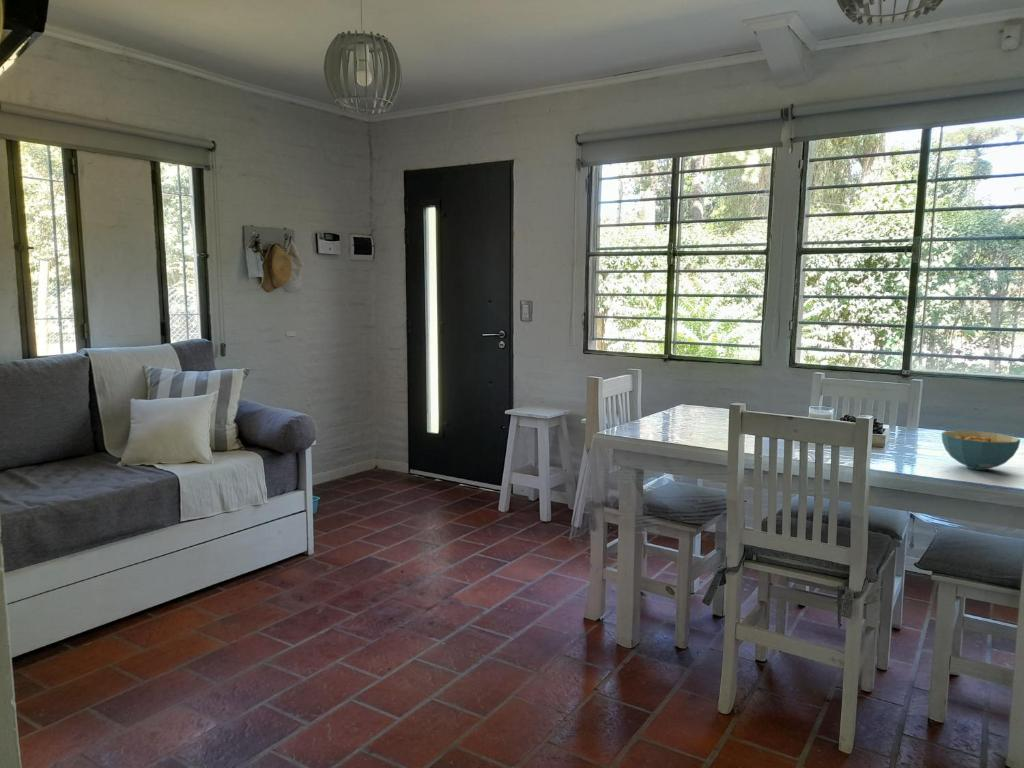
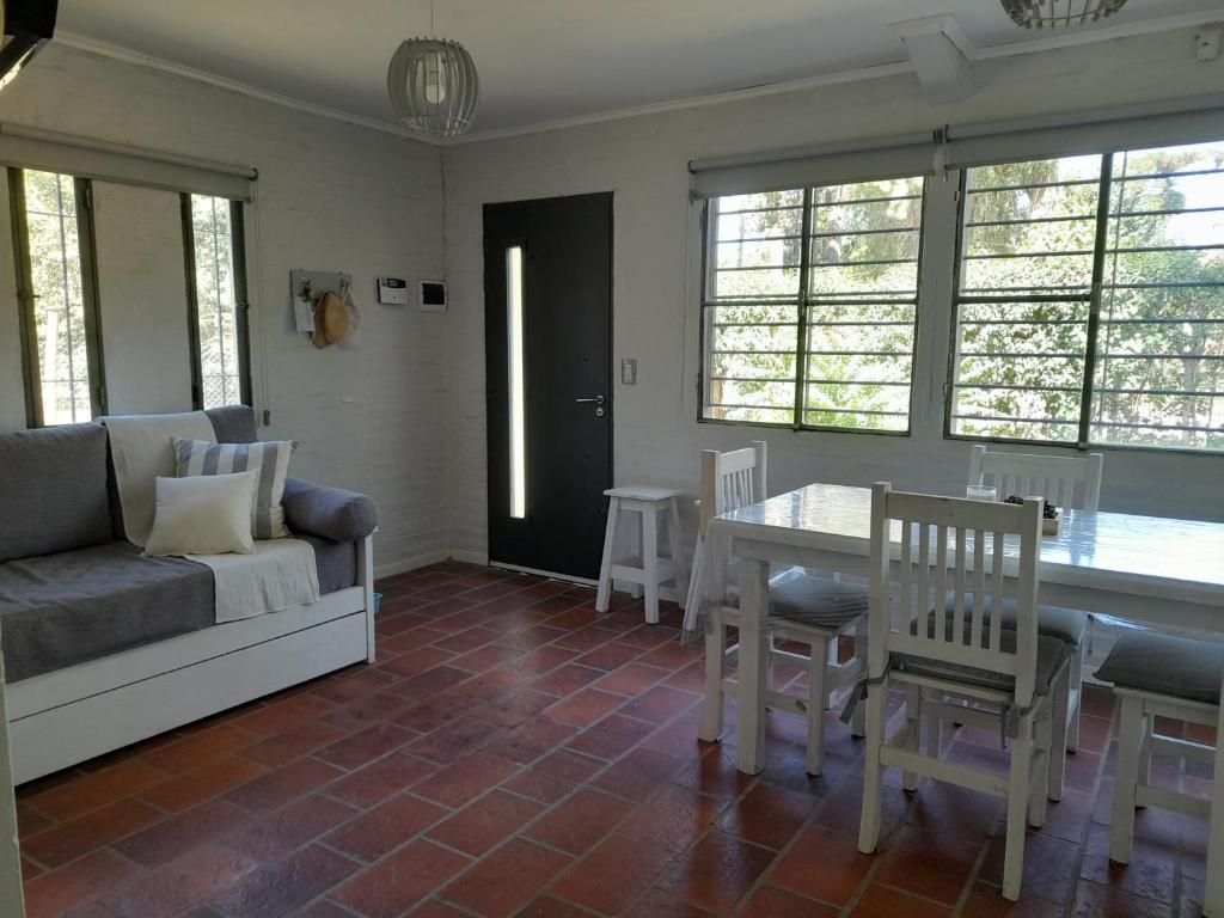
- cereal bowl [941,429,1021,471]
